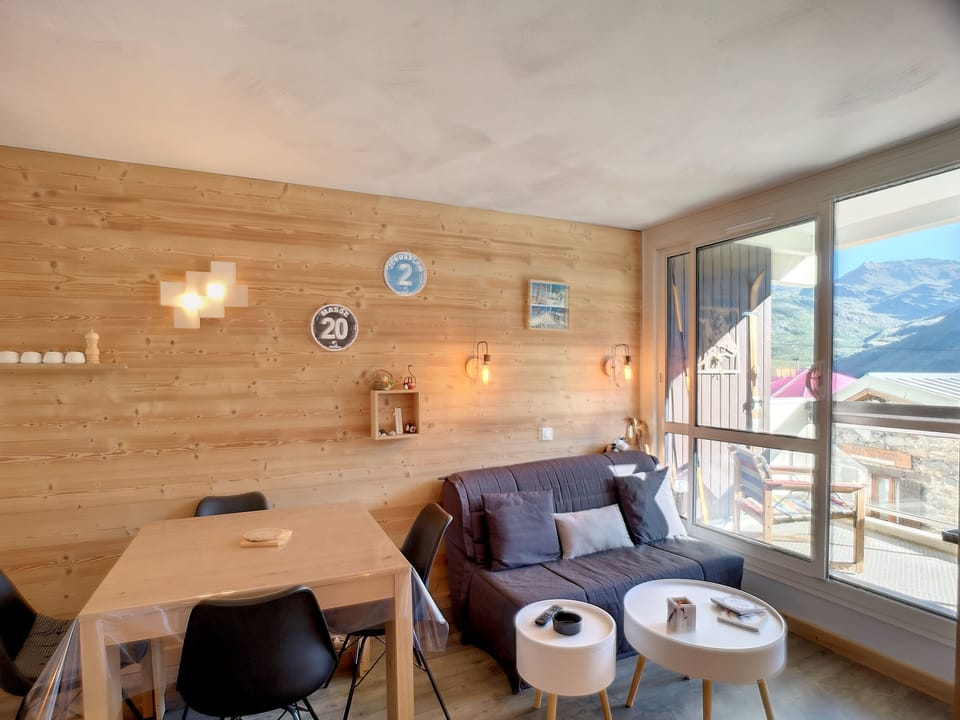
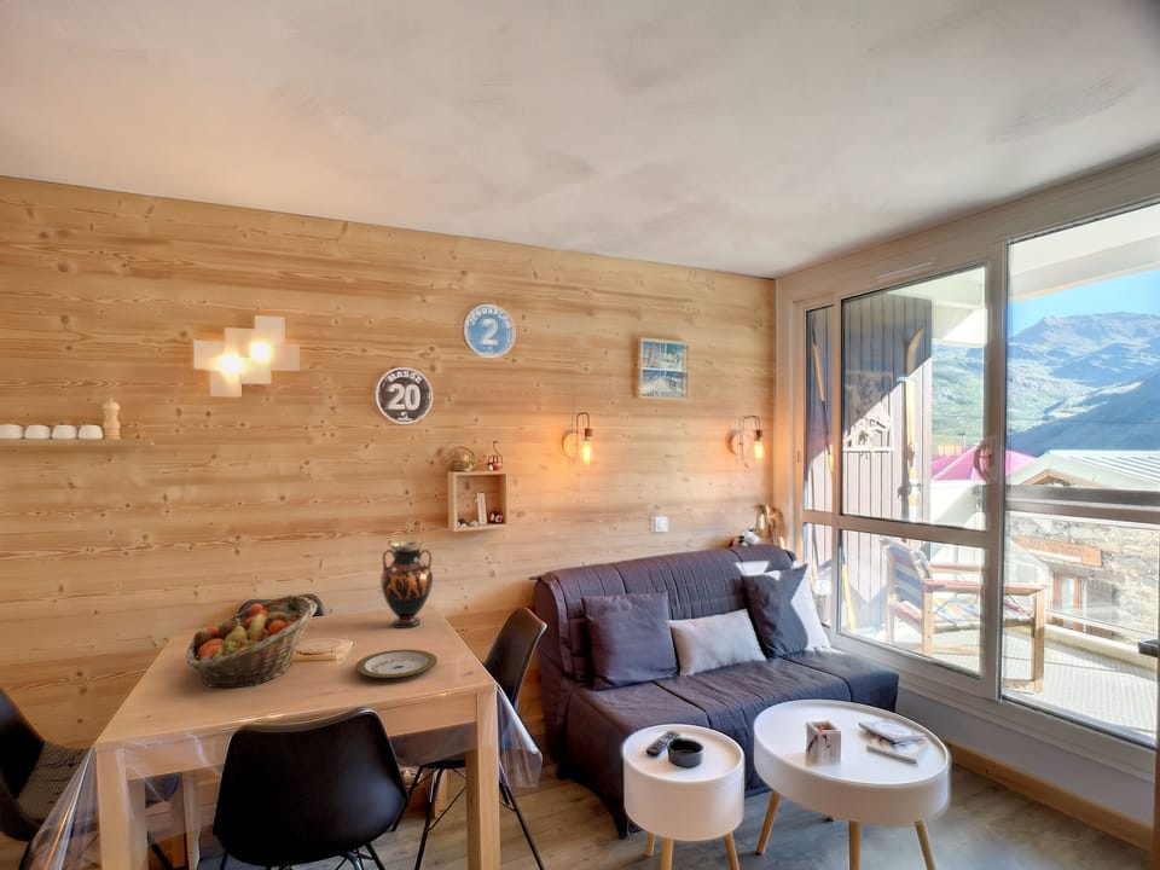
+ vase [379,539,434,630]
+ fruit basket [185,594,319,689]
+ plate [354,648,439,679]
